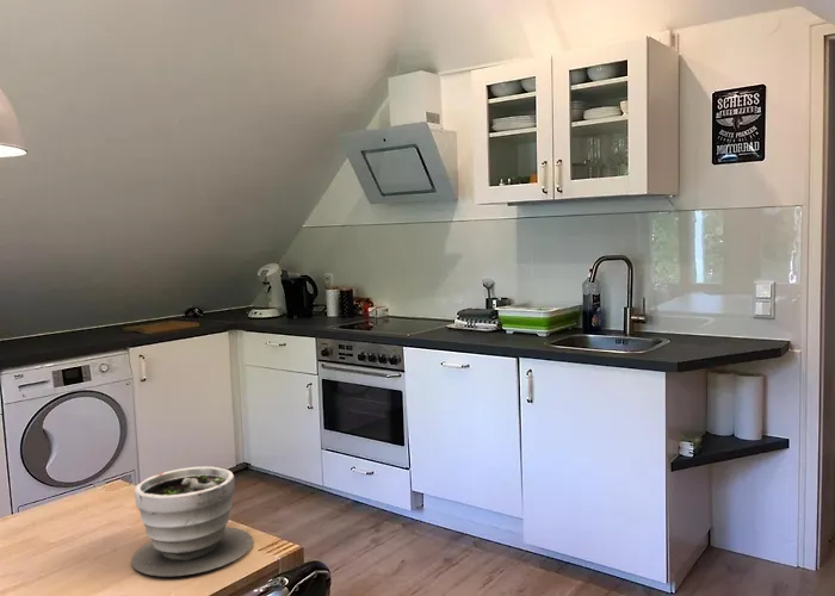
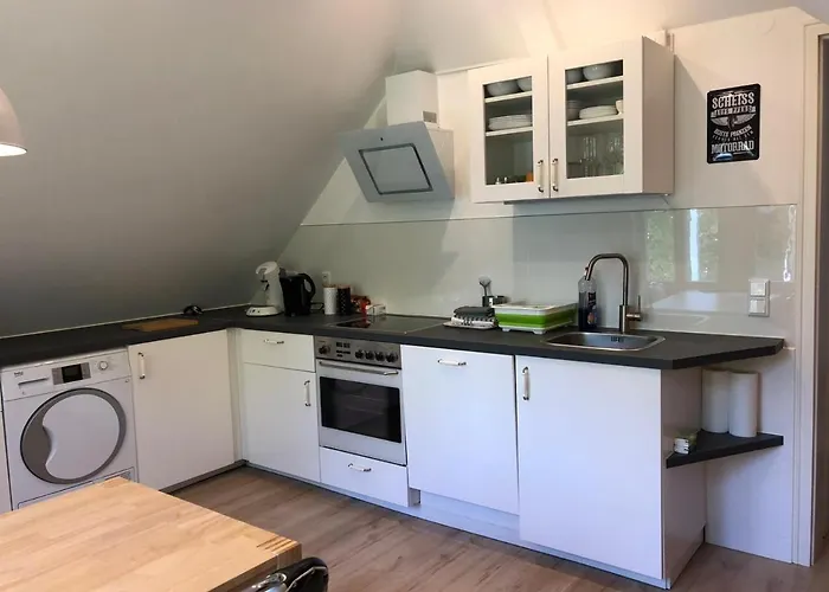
- planter [130,465,254,577]
